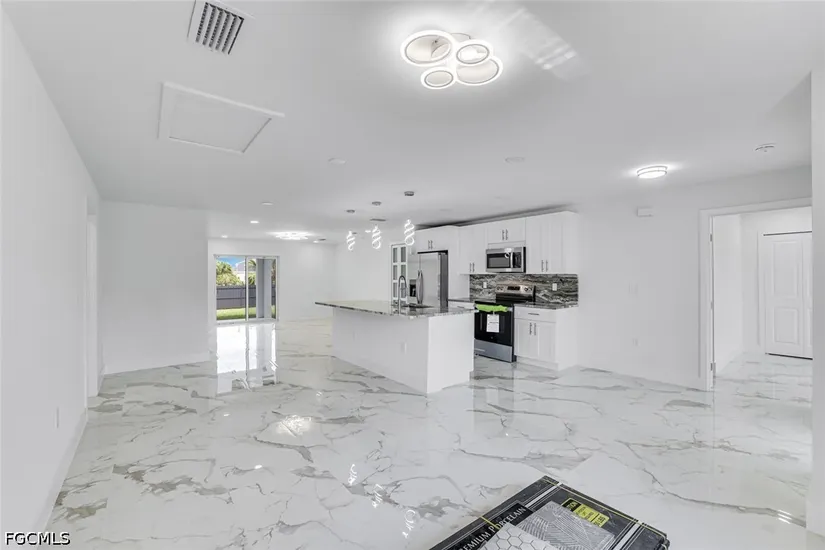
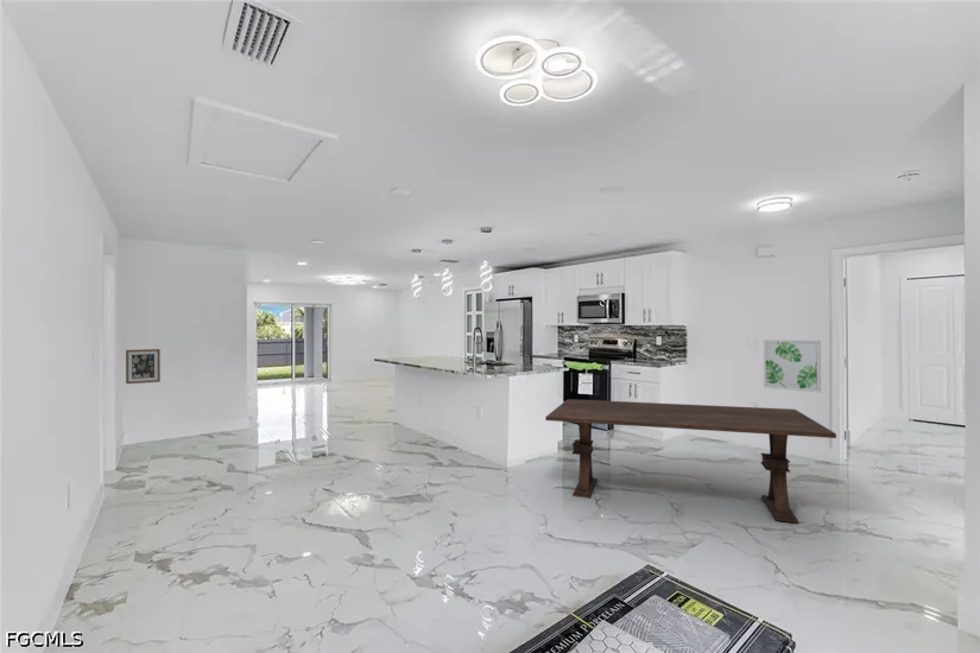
+ wall art [125,348,162,385]
+ wall art [763,338,822,393]
+ dining table [544,398,837,524]
